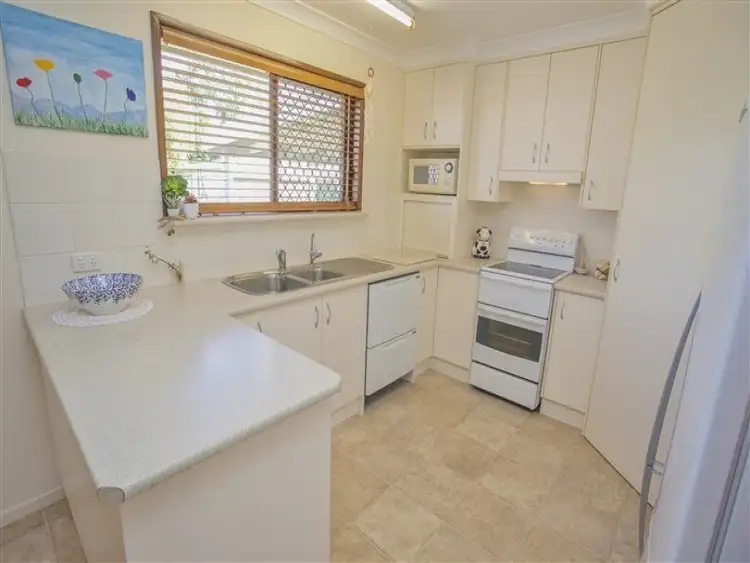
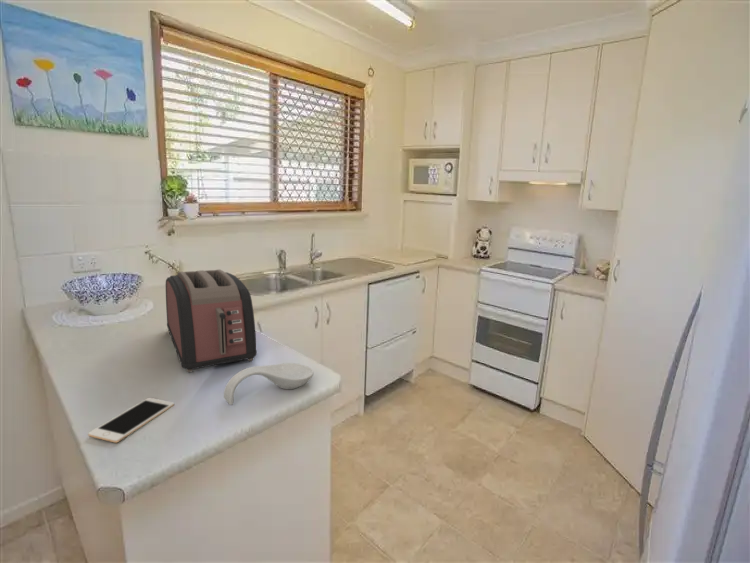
+ cell phone [87,397,175,444]
+ toaster [165,268,258,373]
+ spoon rest [223,362,314,406]
